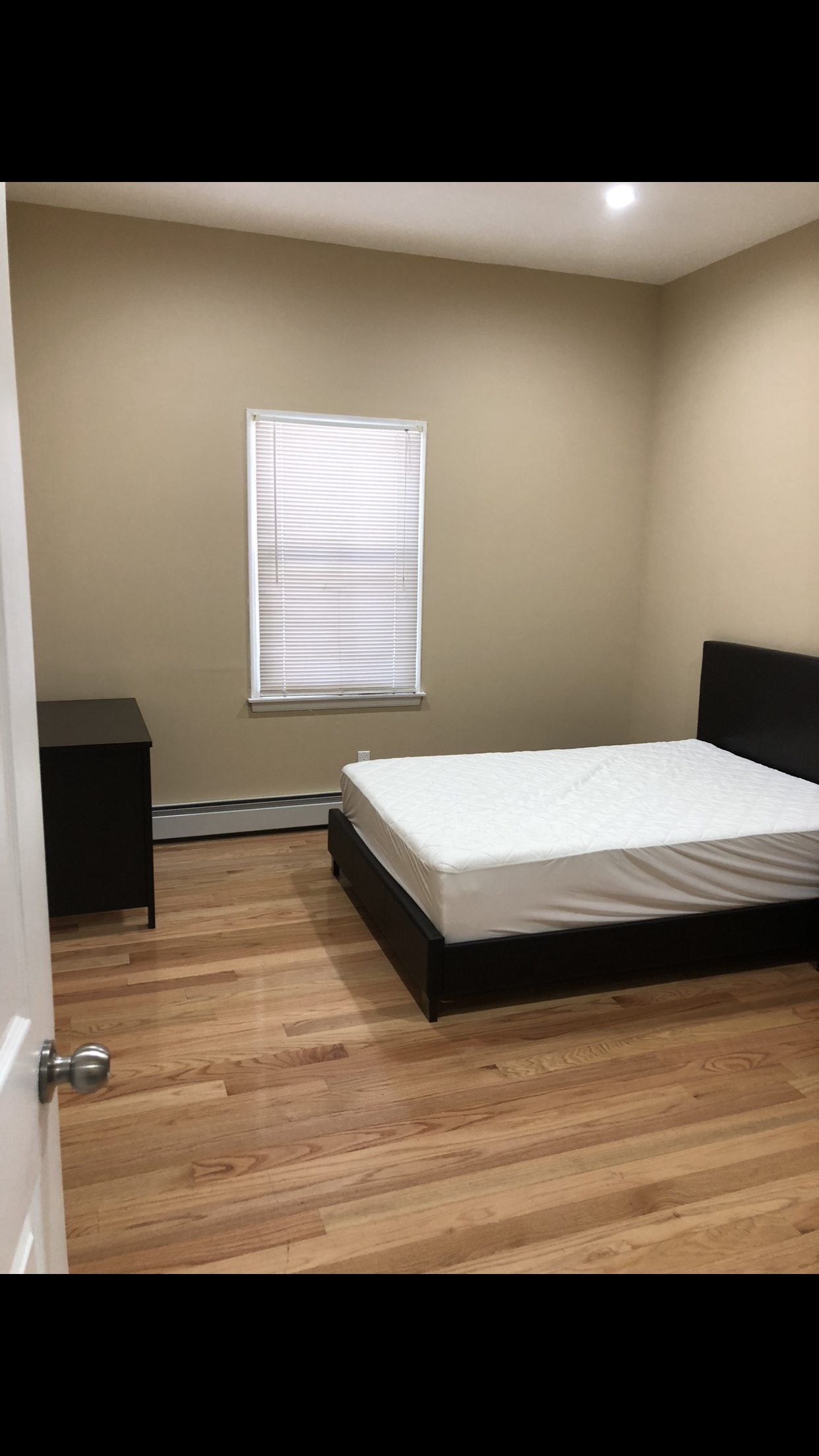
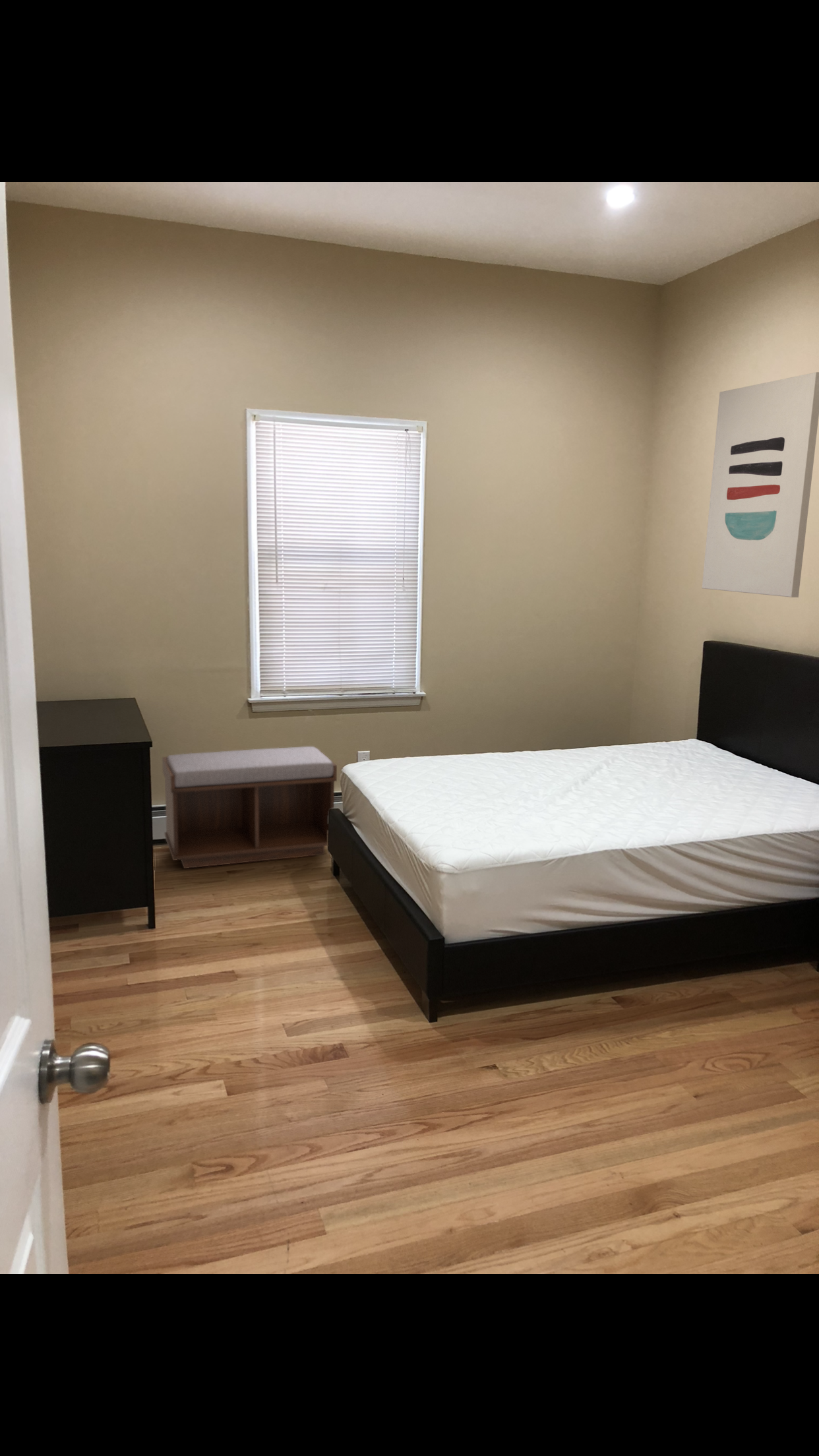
+ bench [162,746,338,869]
+ wall art [702,371,819,598]
